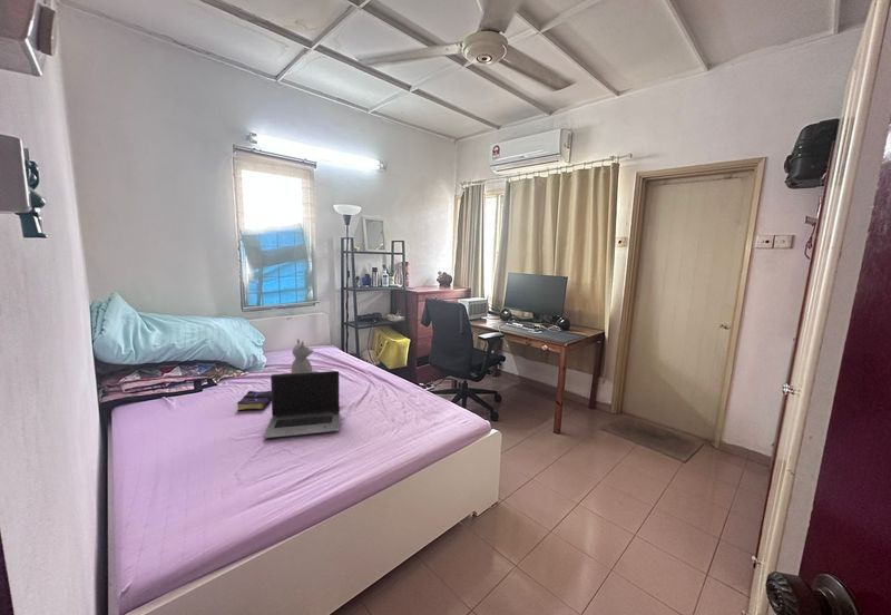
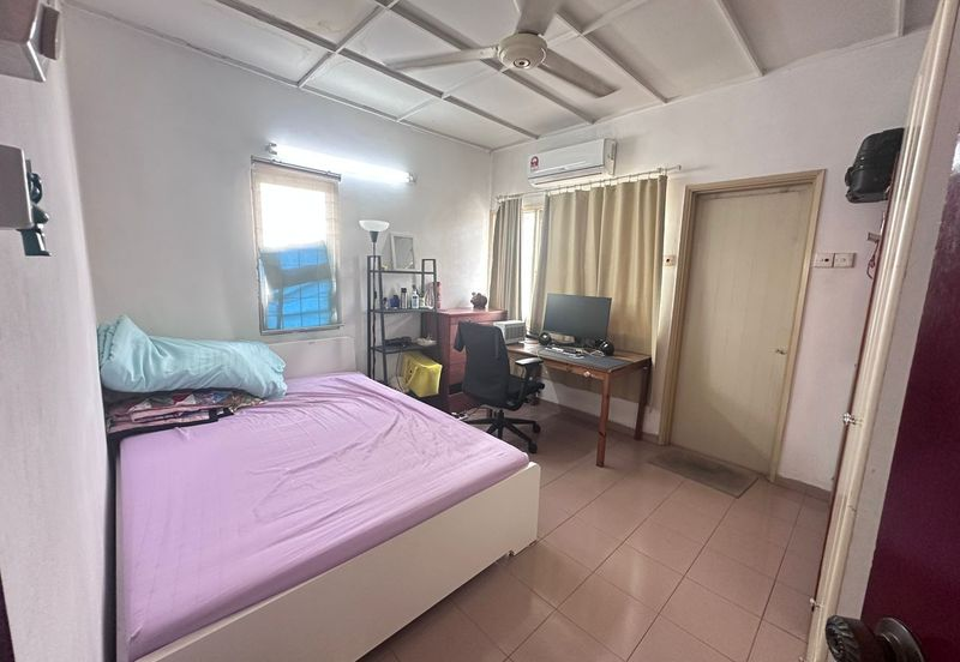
- book [236,390,272,412]
- teddy bear [290,338,320,373]
- laptop computer [263,370,341,439]
